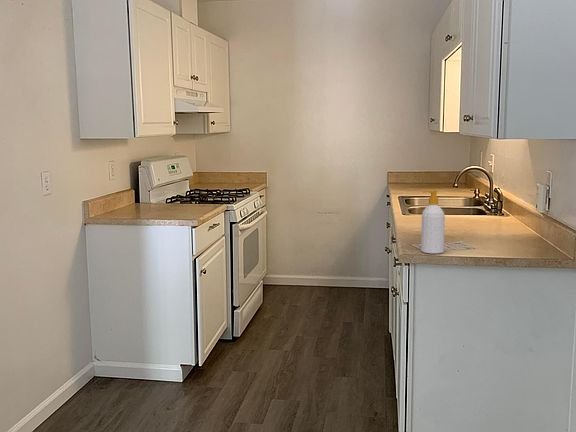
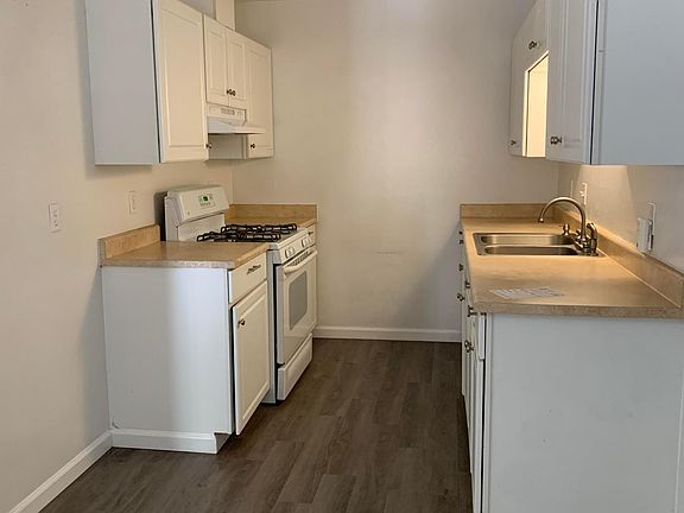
- soap bottle [420,190,446,255]
